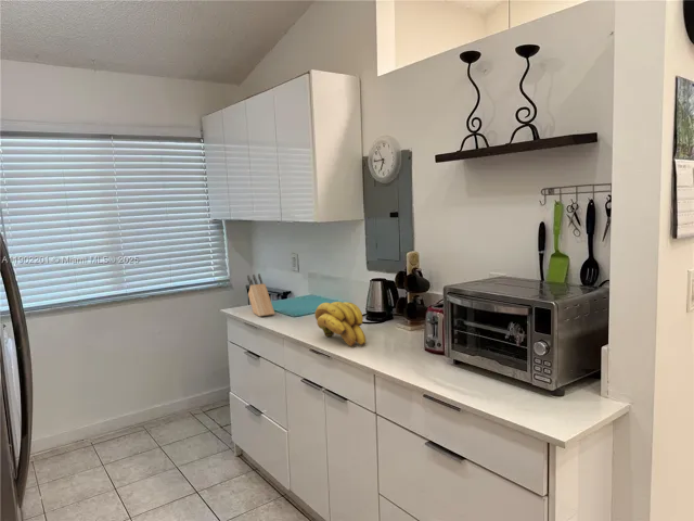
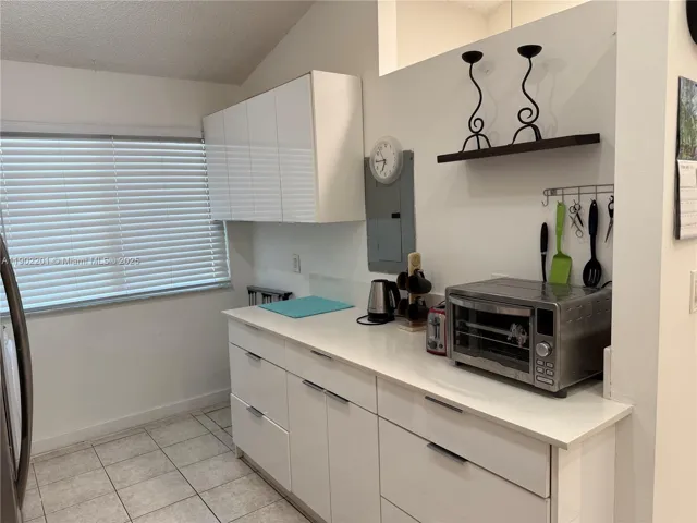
- knife block [246,272,275,317]
- banana bunch [314,301,367,347]
